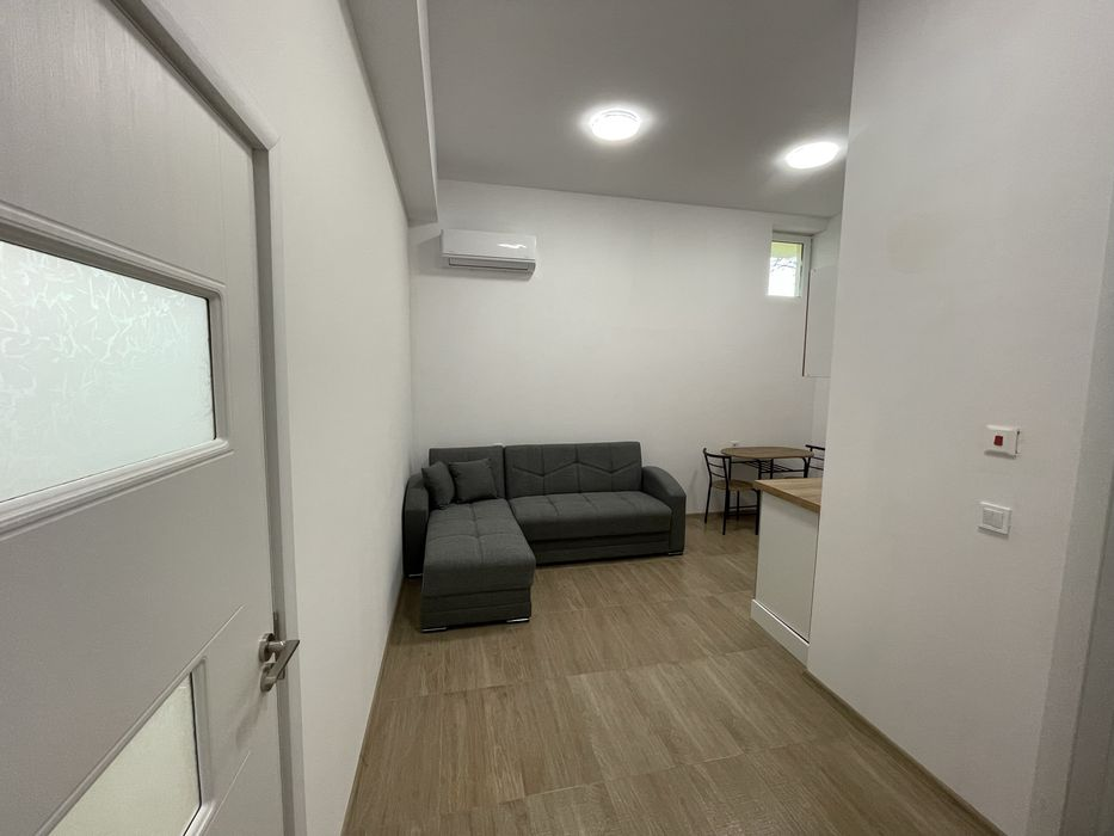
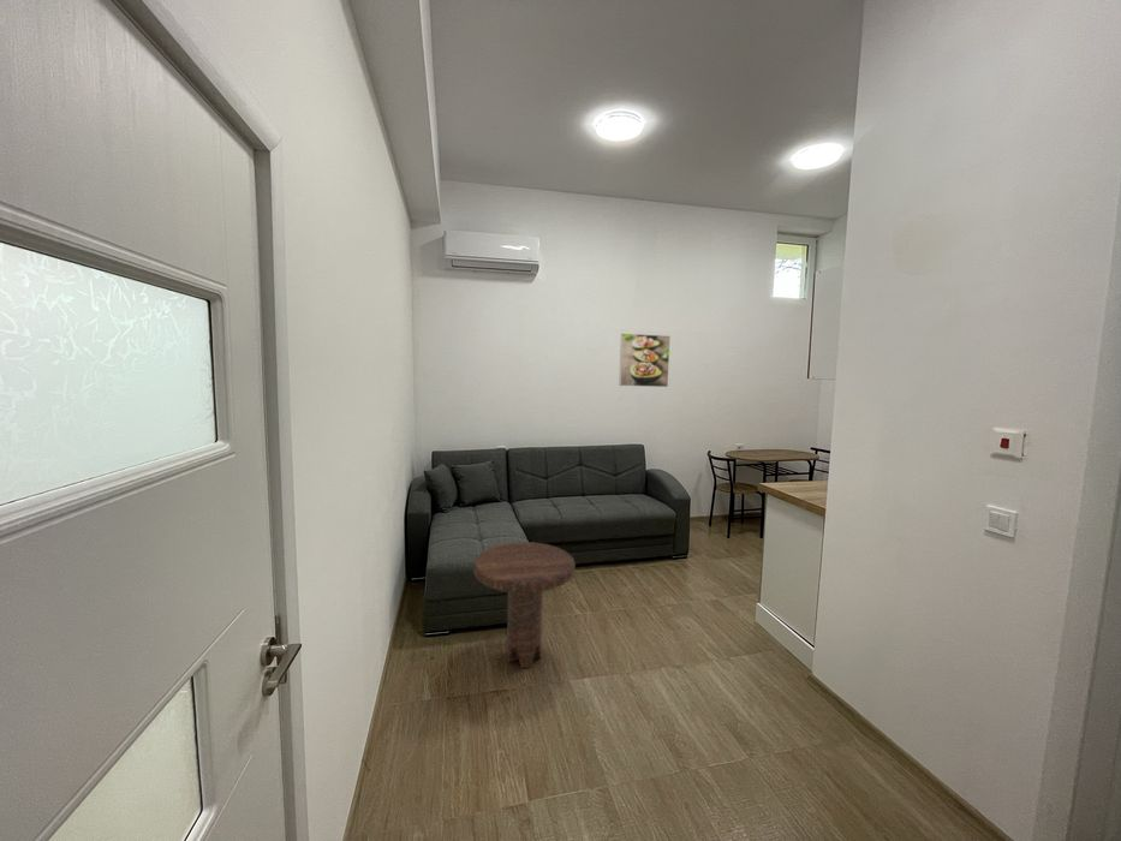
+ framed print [618,333,672,388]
+ side table [472,541,577,669]
